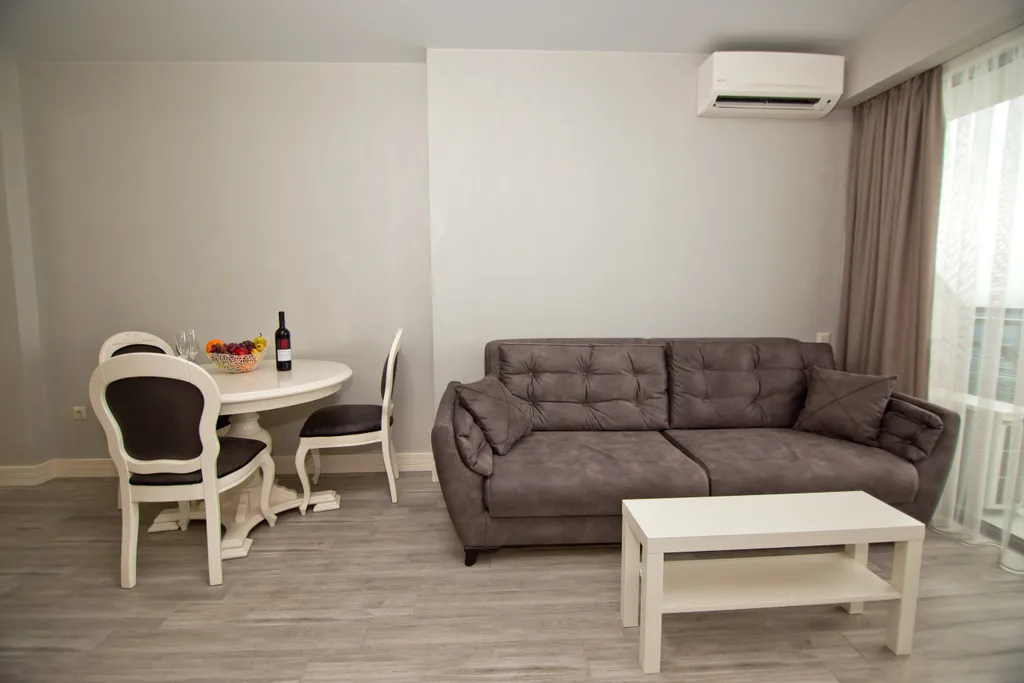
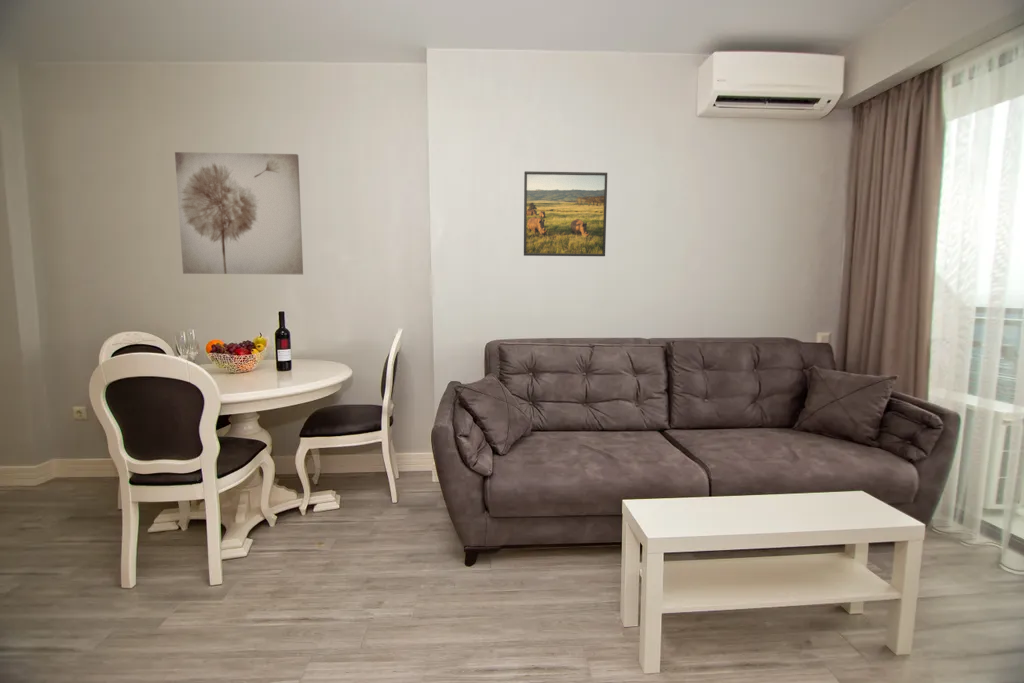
+ wall art [174,151,304,275]
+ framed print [523,170,608,257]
